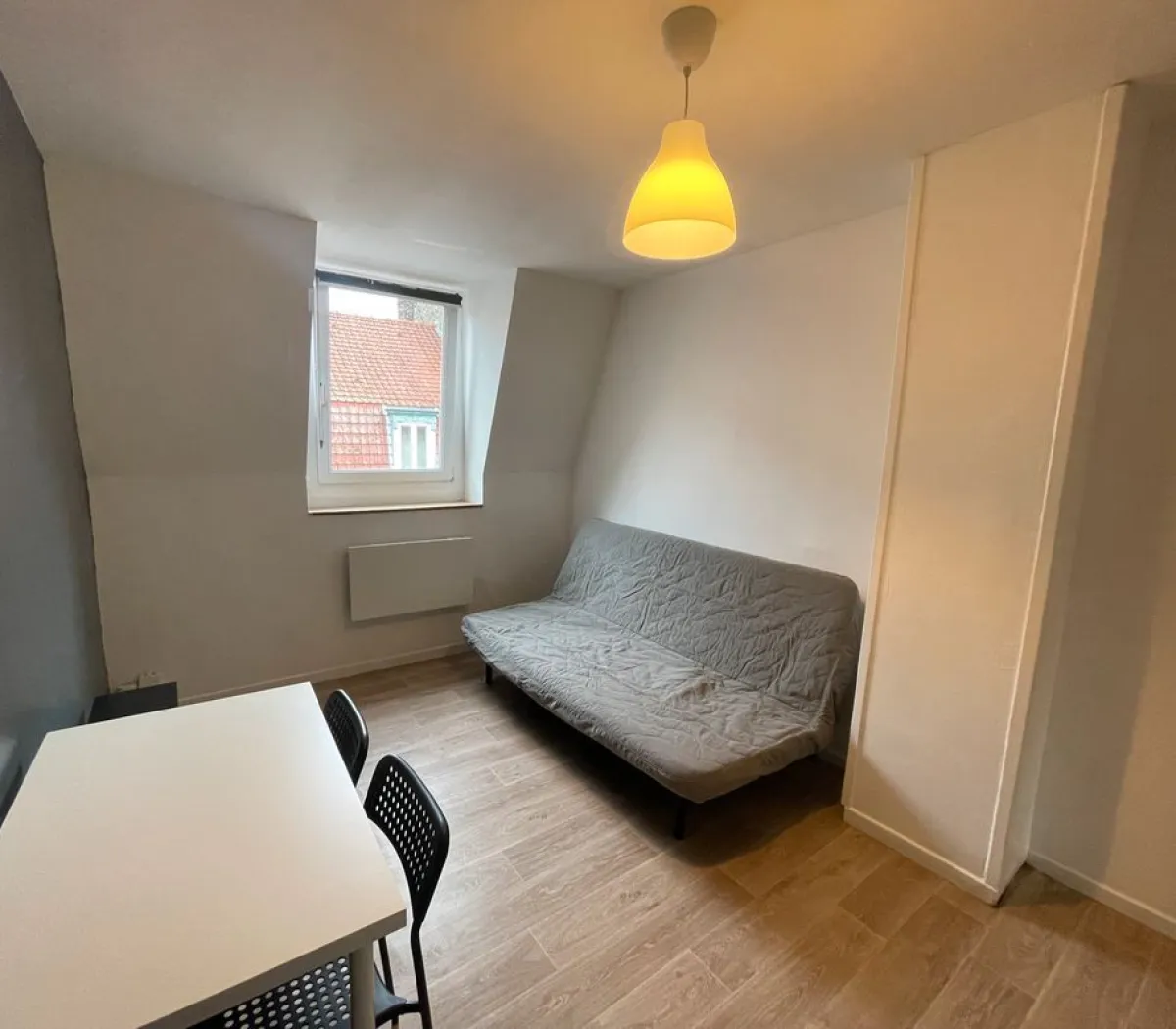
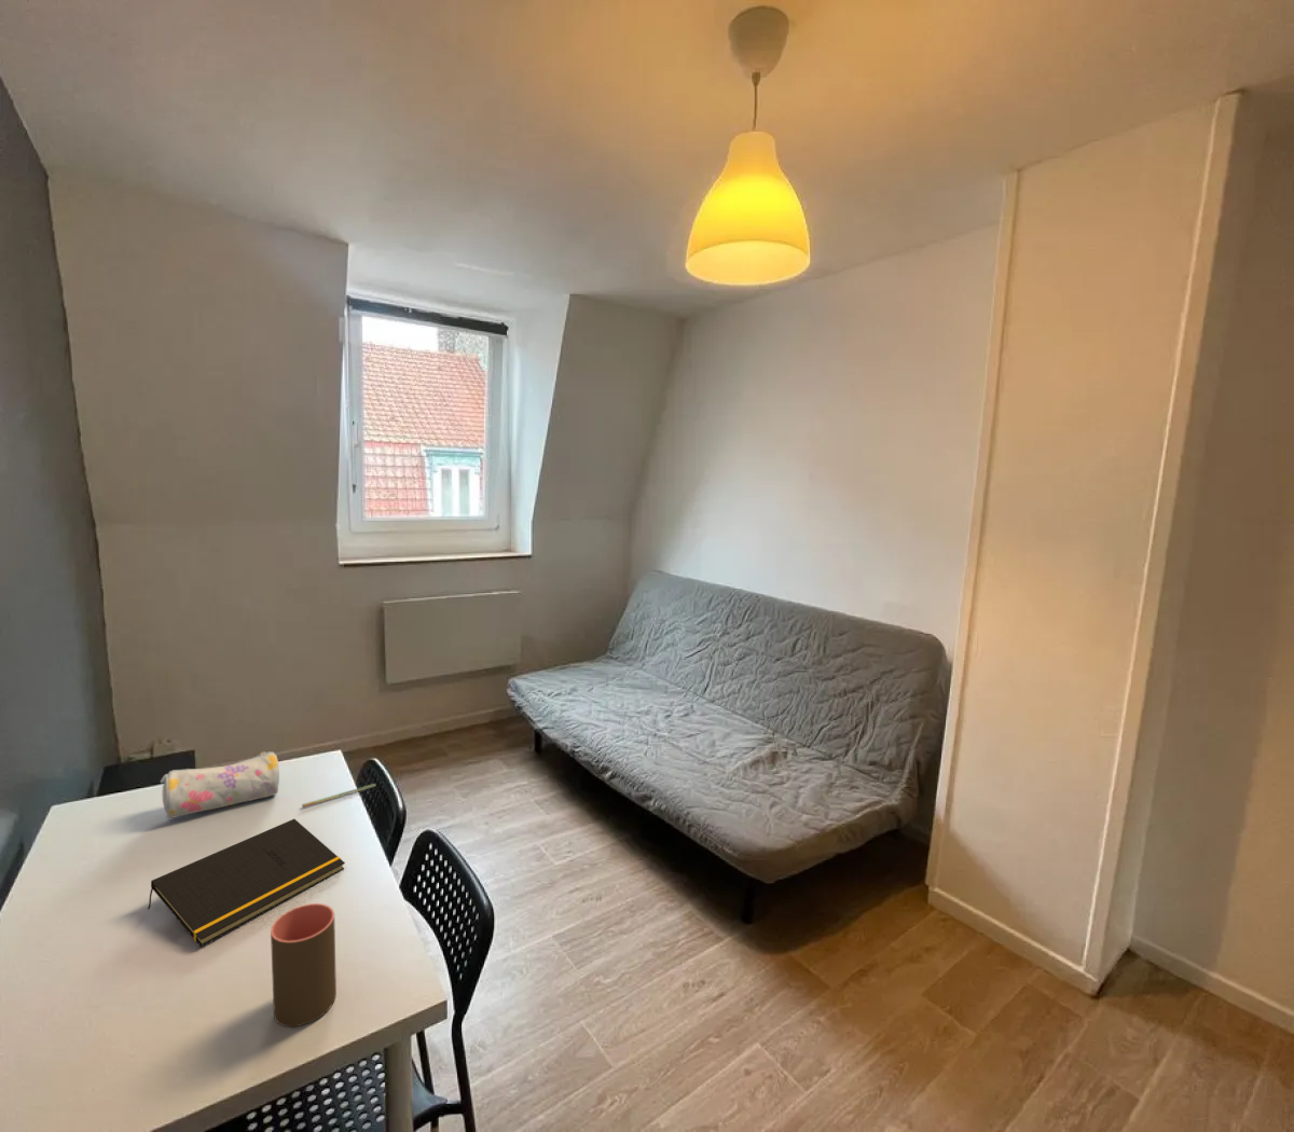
+ pencil case [160,750,281,820]
+ notepad [146,818,347,947]
+ cup [270,902,338,1027]
+ pen [300,782,376,809]
